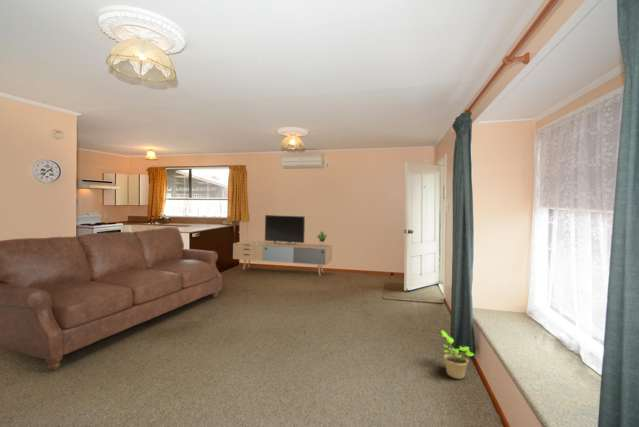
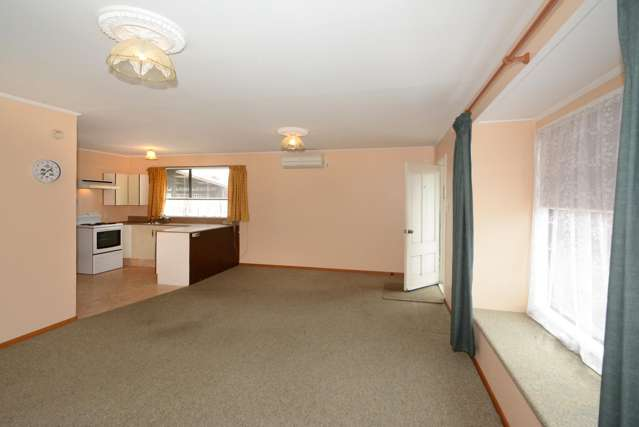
- sofa [0,226,223,371]
- media console [232,214,333,276]
- potted plant [440,329,476,380]
